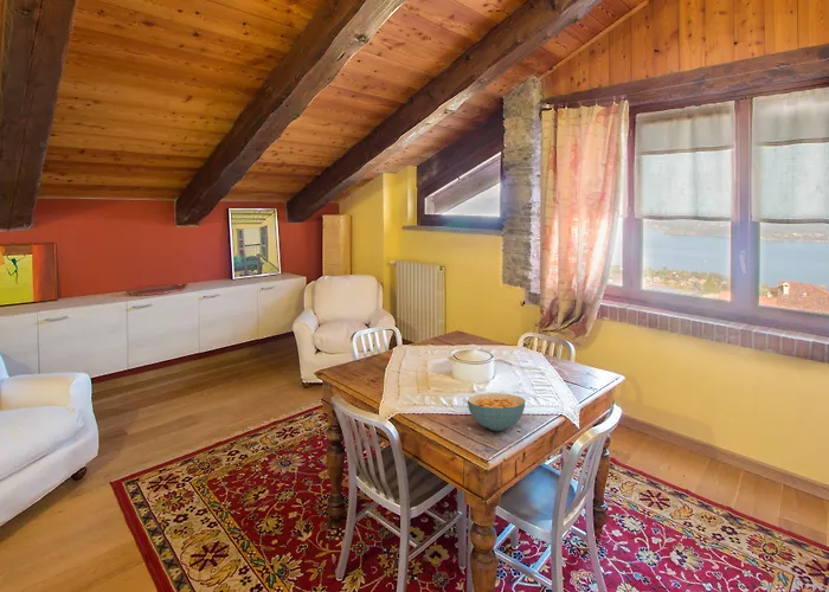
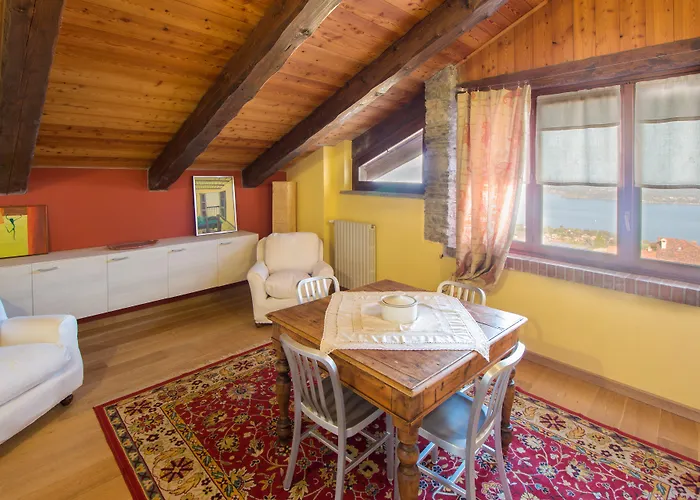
- cereal bowl [467,392,527,432]
